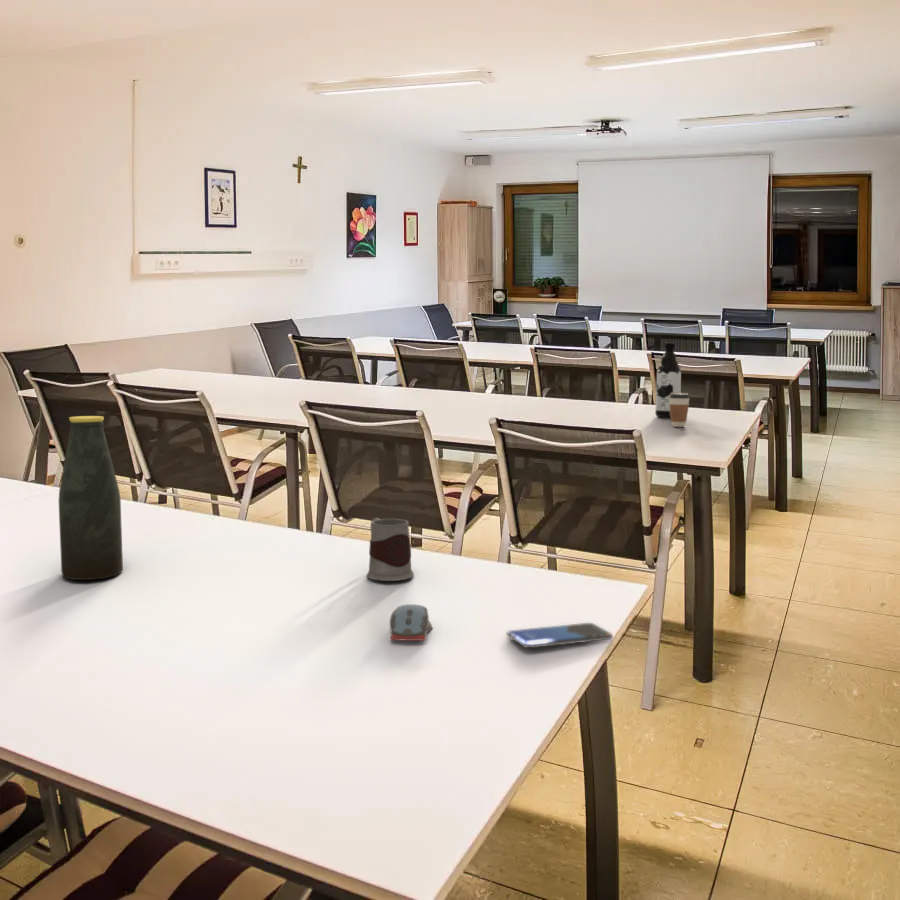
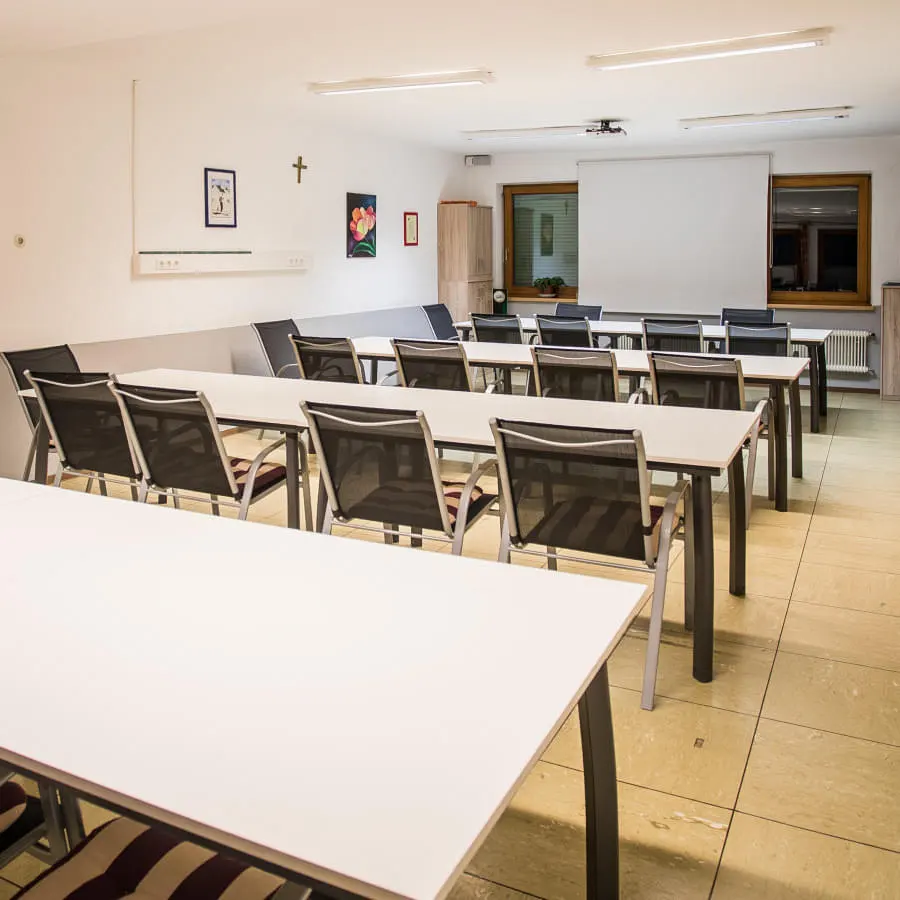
- mug [365,517,415,582]
- smartphone [505,622,614,649]
- water bottle [654,342,682,418]
- computer mouse [389,603,434,642]
- bottle [58,415,124,581]
- coffee cup [669,392,691,428]
